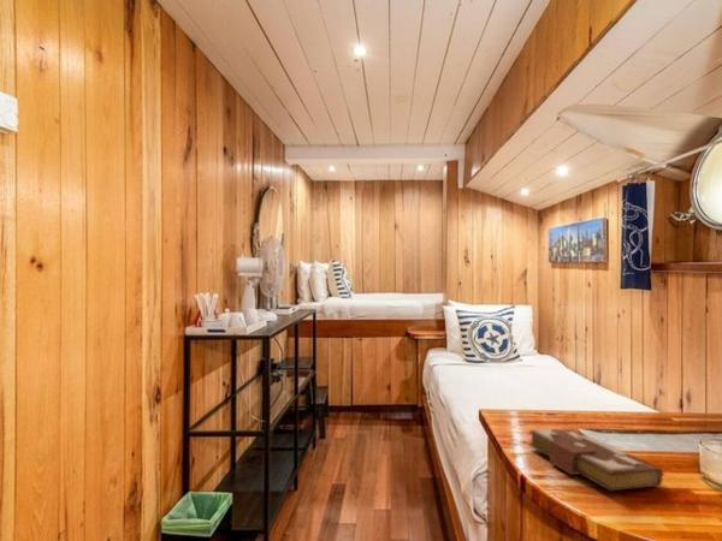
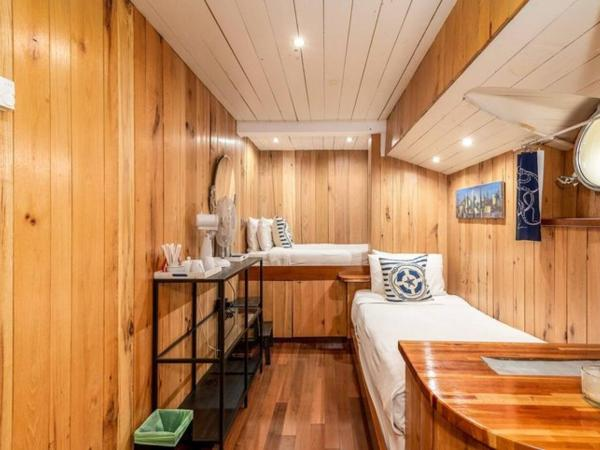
- book [527,427,664,492]
